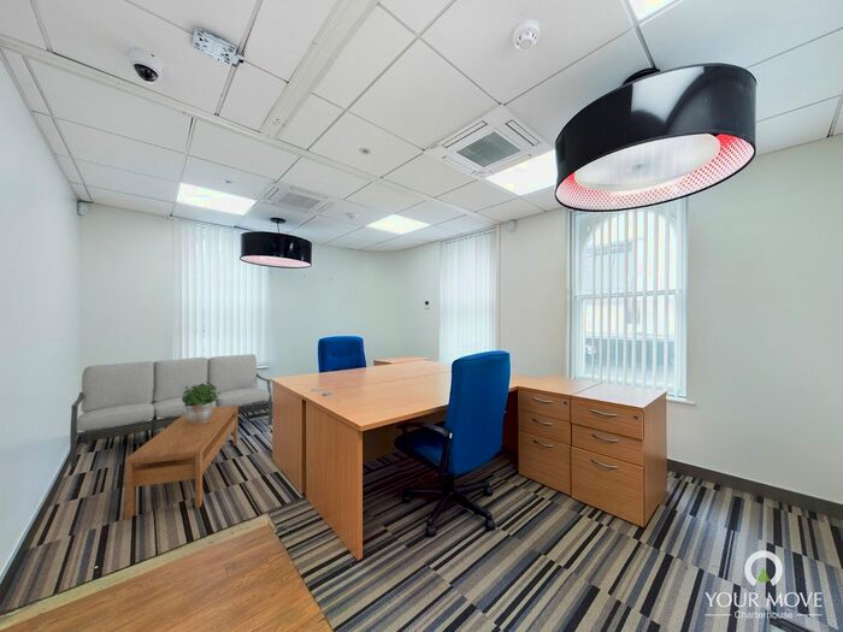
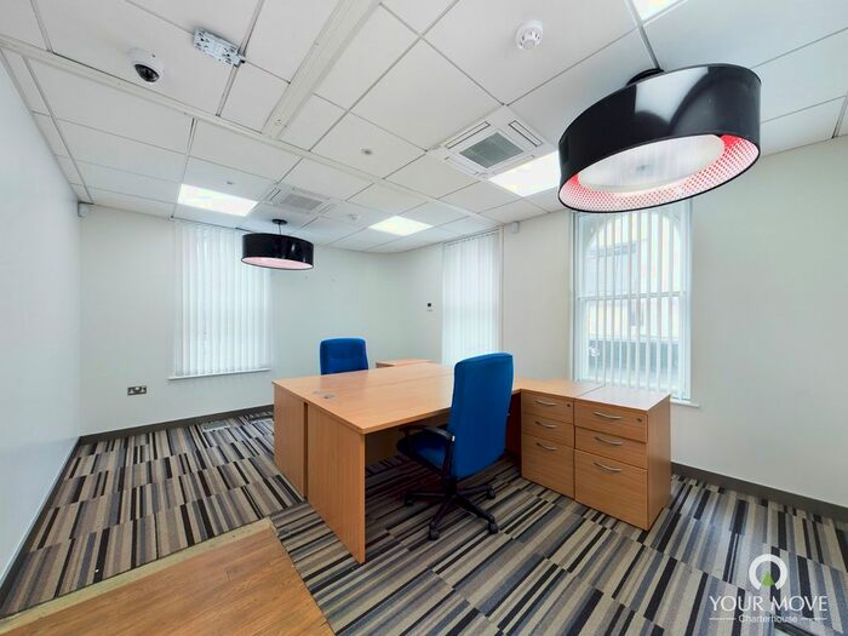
- coffee table [124,406,240,521]
- sofa [69,353,273,468]
- potted plant [182,382,219,424]
